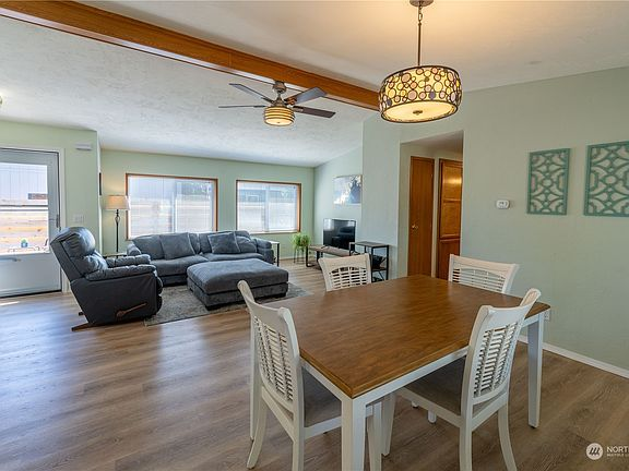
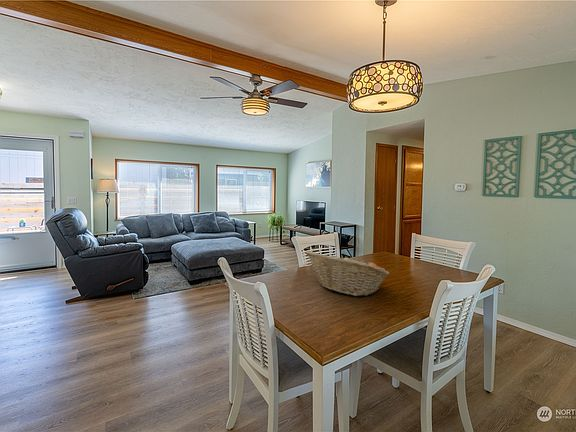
+ fruit basket [305,250,390,297]
